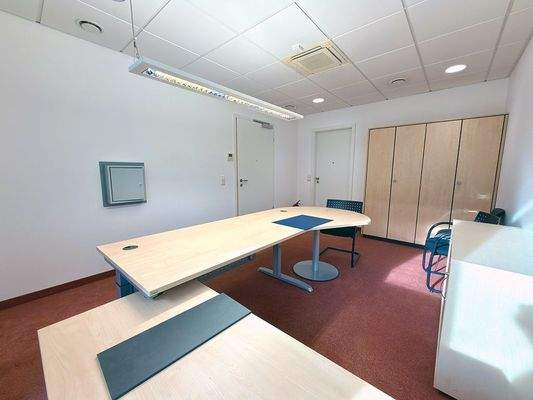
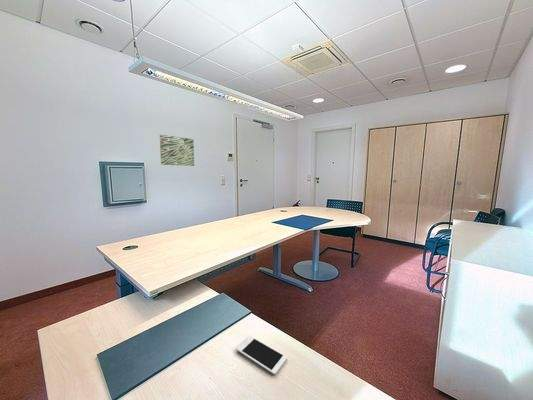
+ cell phone [236,335,288,375]
+ wall art [159,134,195,167]
